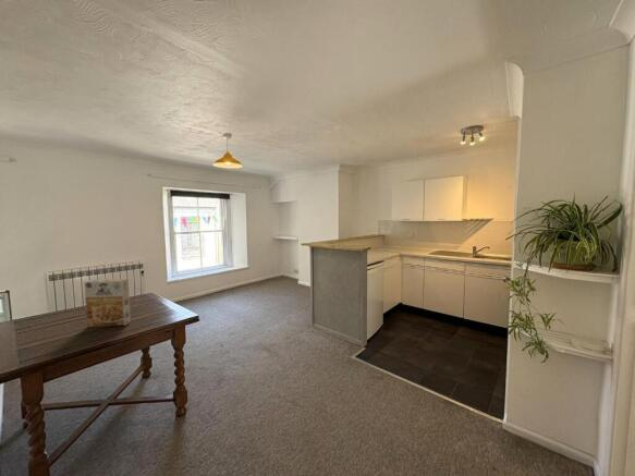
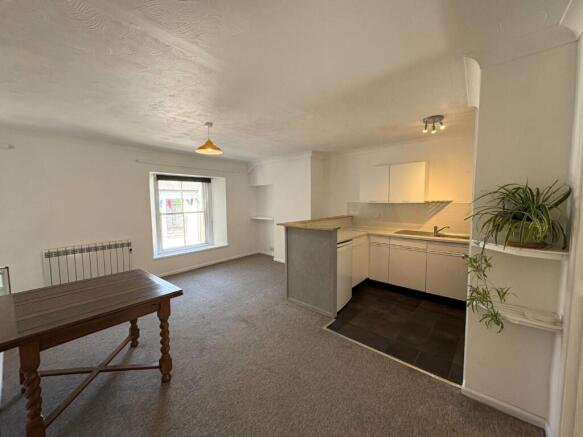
- cereal box [83,278,132,328]
